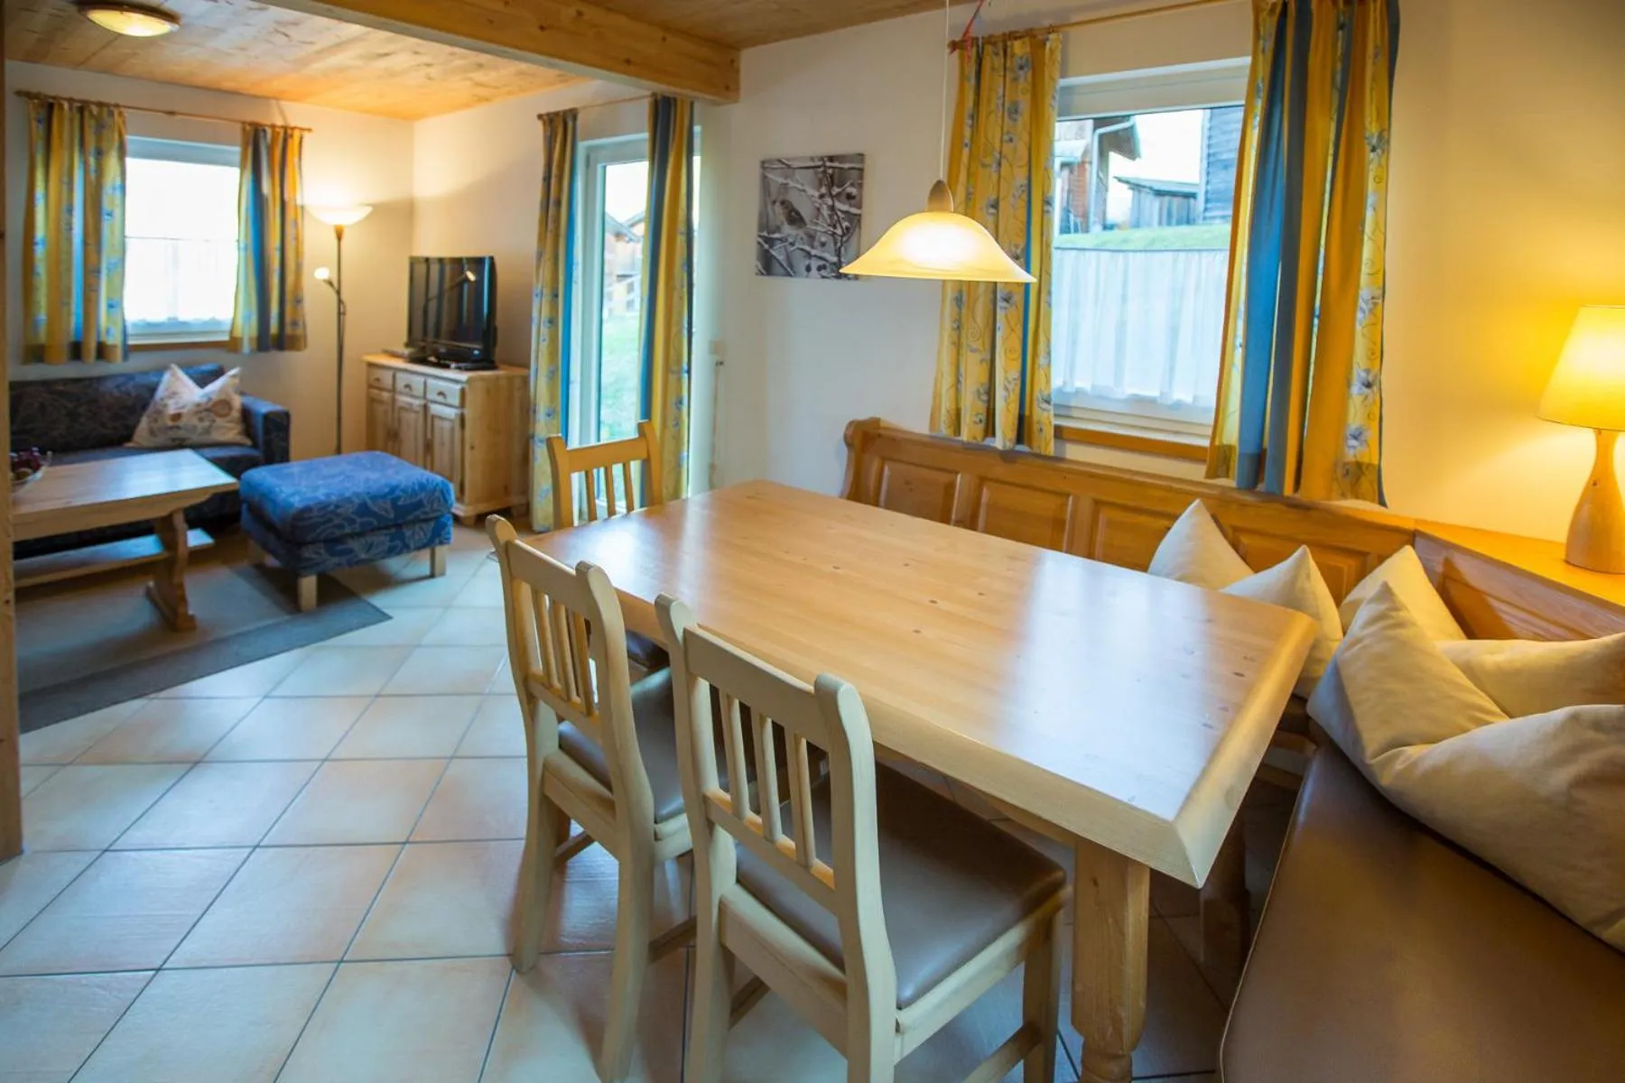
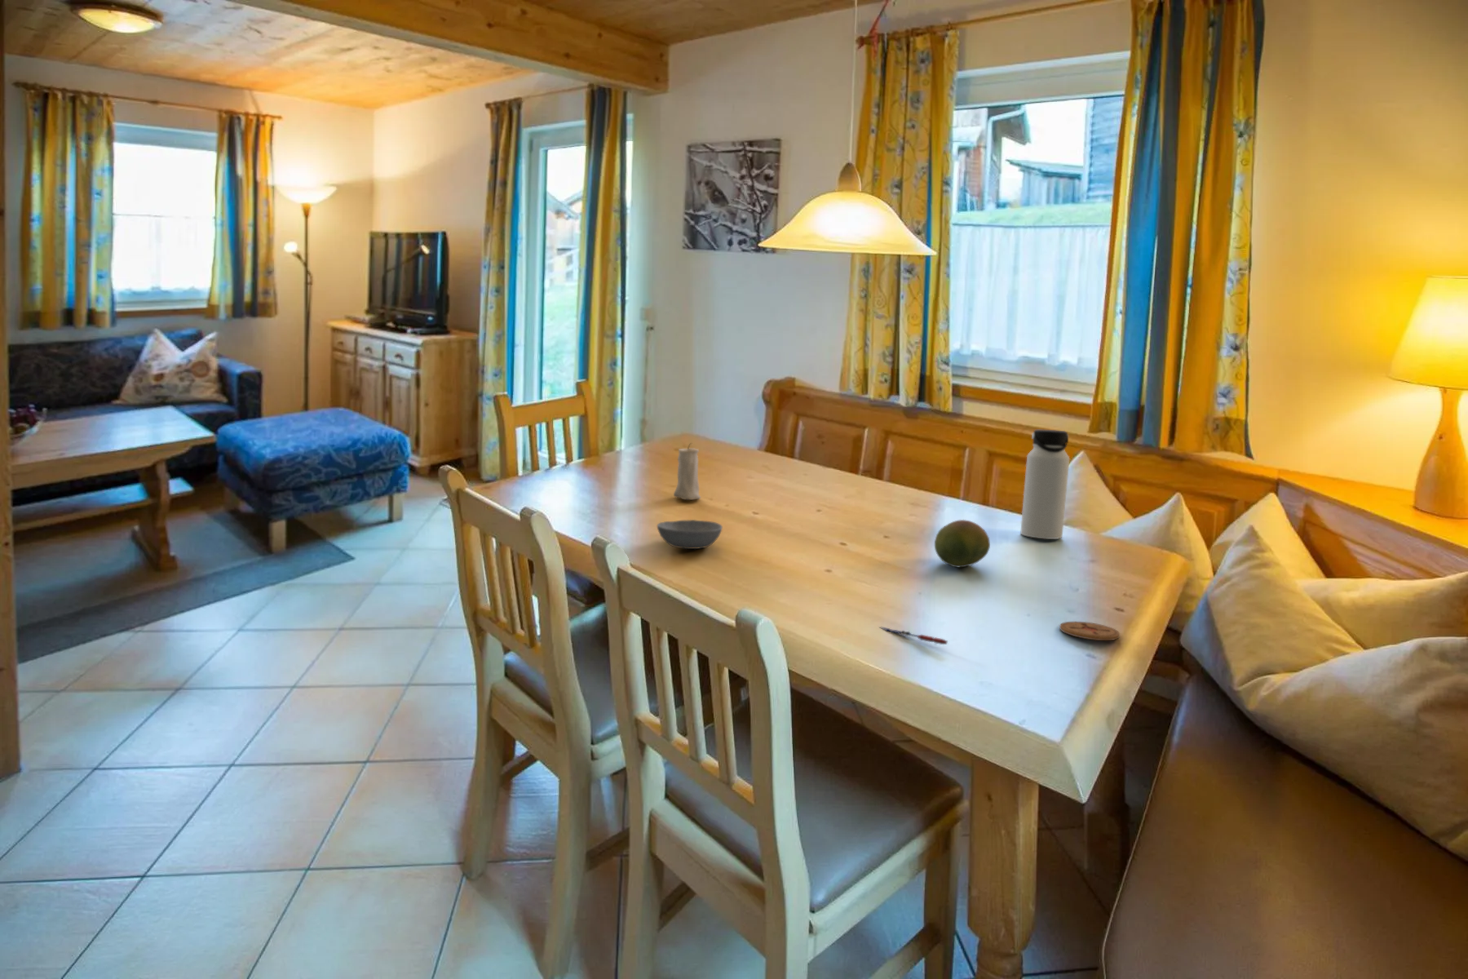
+ bowl [656,519,723,550]
+ coaster [1058,621,1121,641]
+ candle [673,443,701,500]
+ water bottle [1019,429,1070,540]
+ fruit [934,519,991,568]
+ pen [878,626,948,646]
